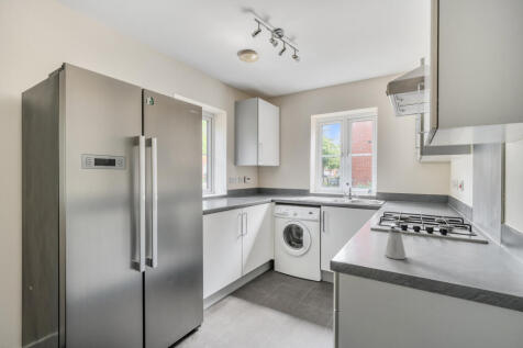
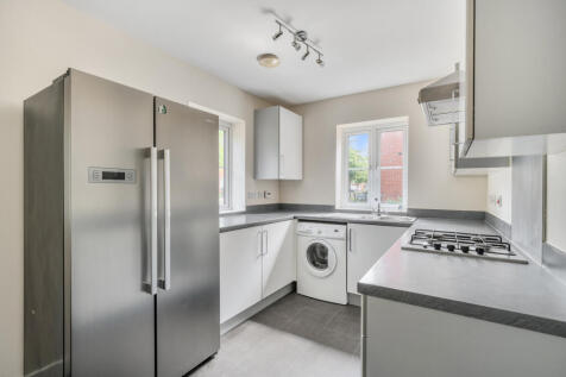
- saltshaker [383,227,408,260]
